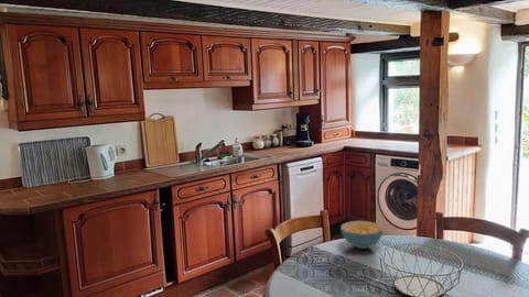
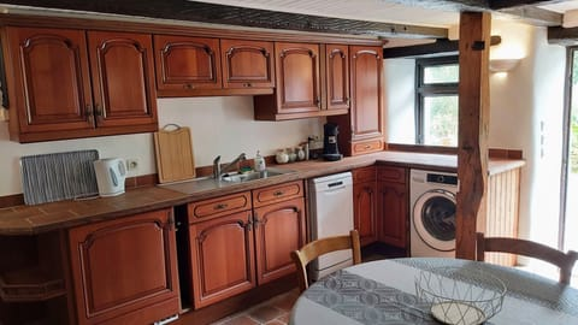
- cereal bowl [339,220,384,250]
